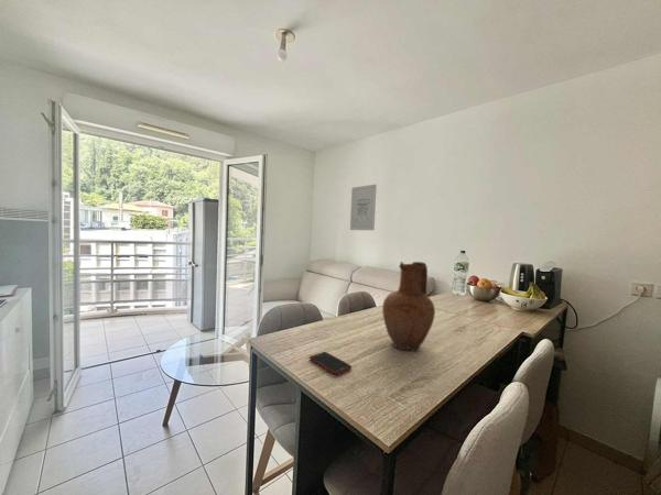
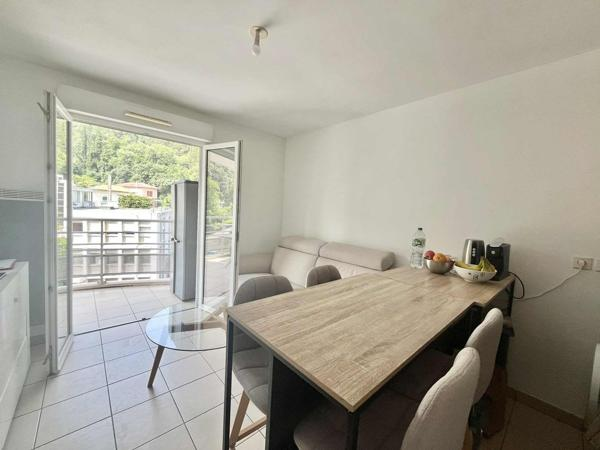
- vase [381,261,436,352]
- wall art [349,184,378,231]
- cell phone [308,351,353,376]
